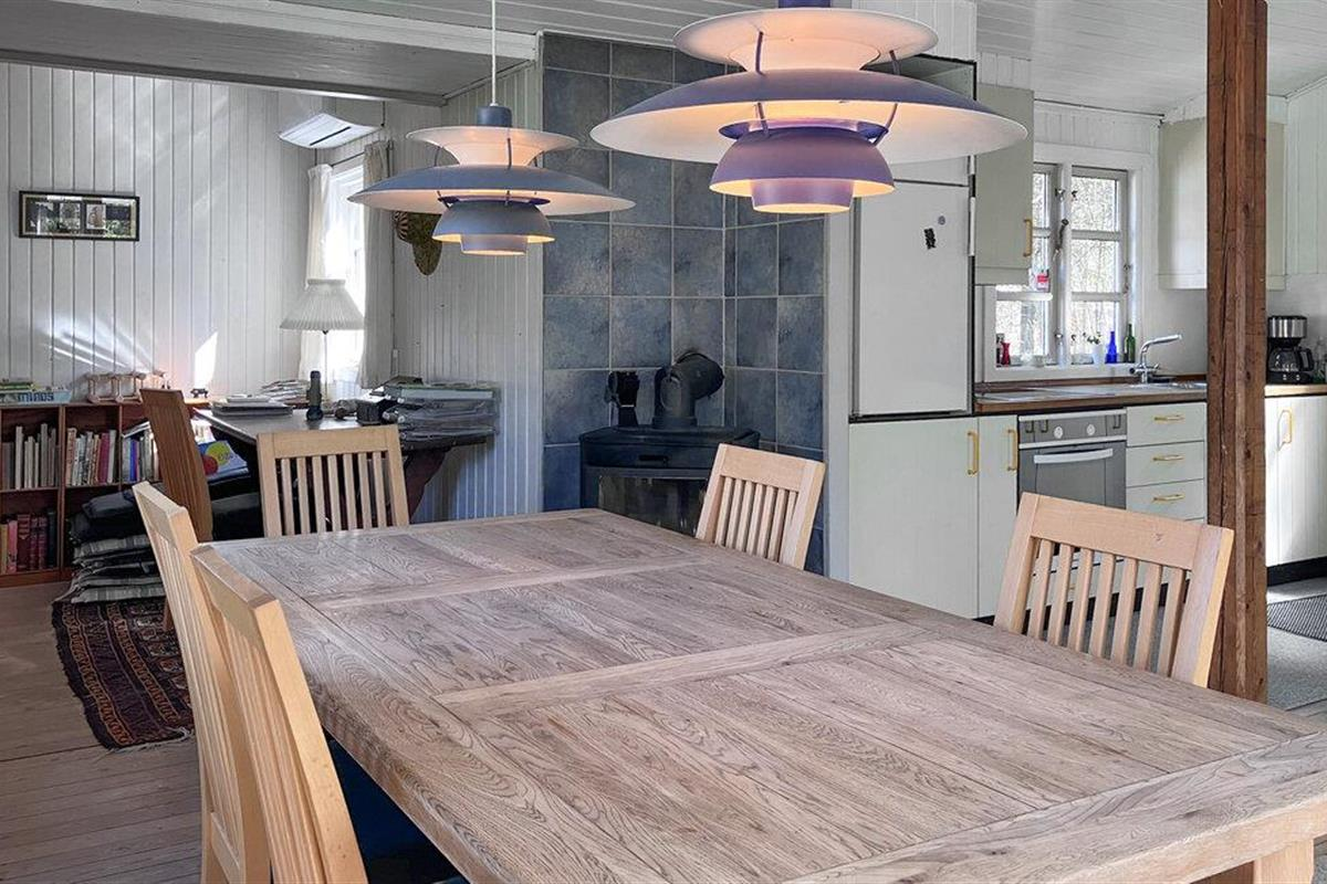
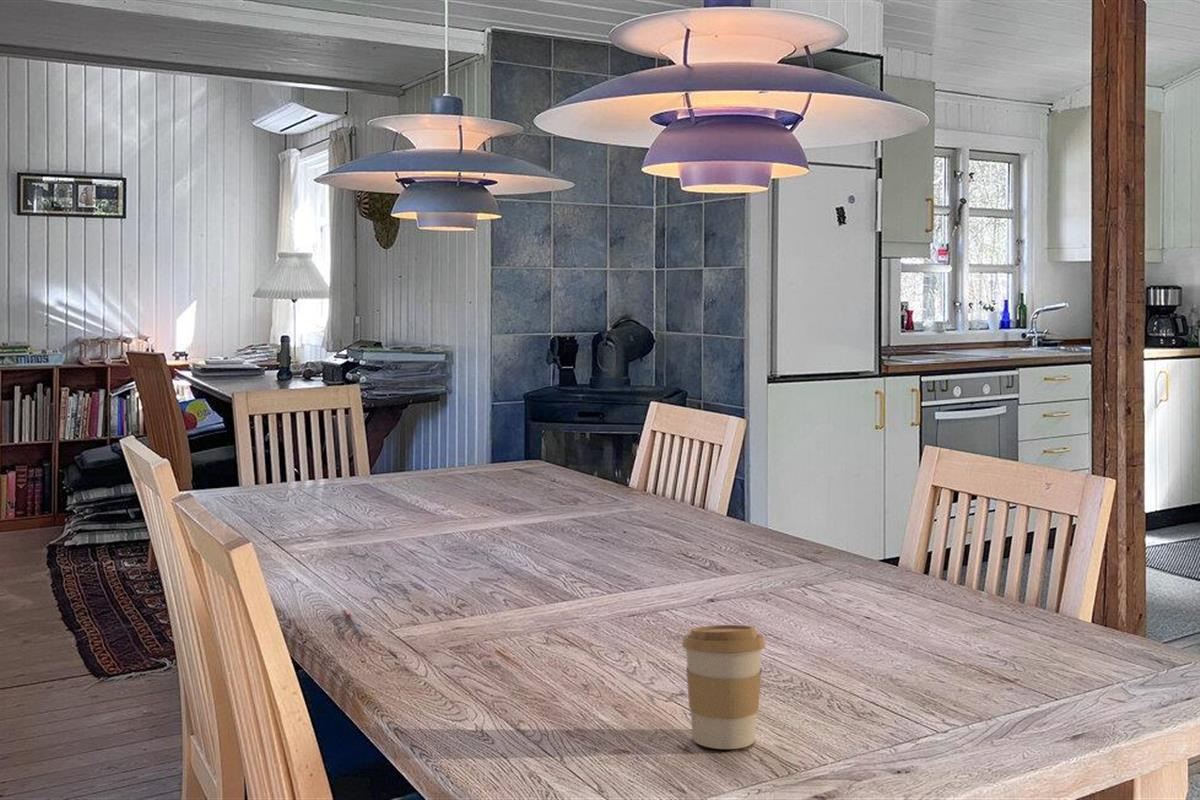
+ pen [342,608,366,637]
+ coffee cup [681,624,767,750]
